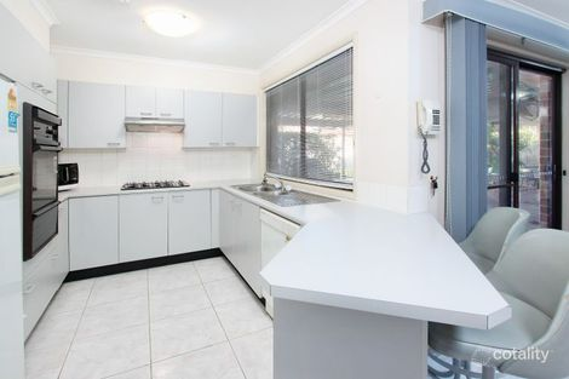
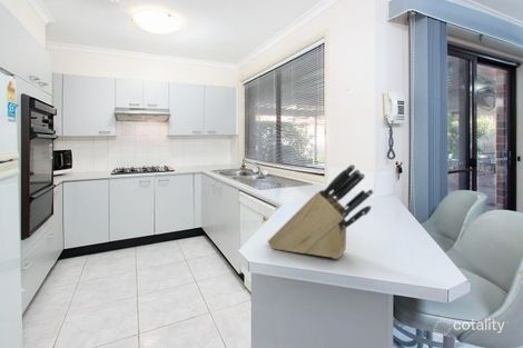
+ knife block [266,163,375,260]
